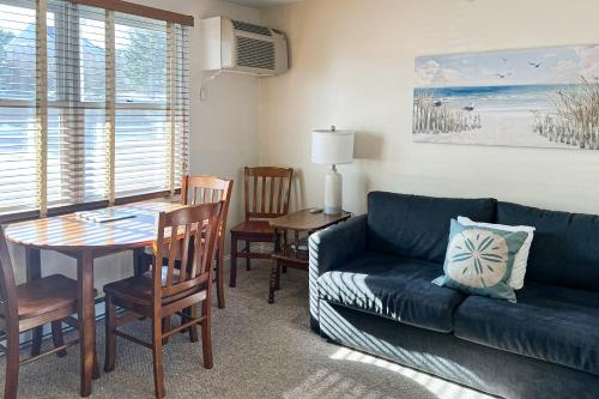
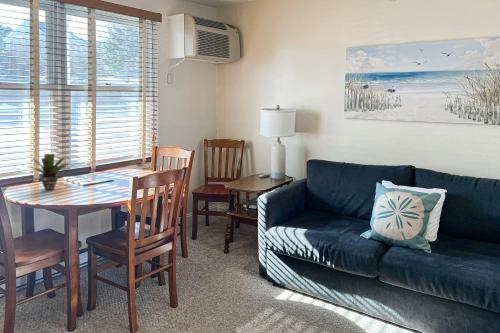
+ potted plant [25,153,70,191]
